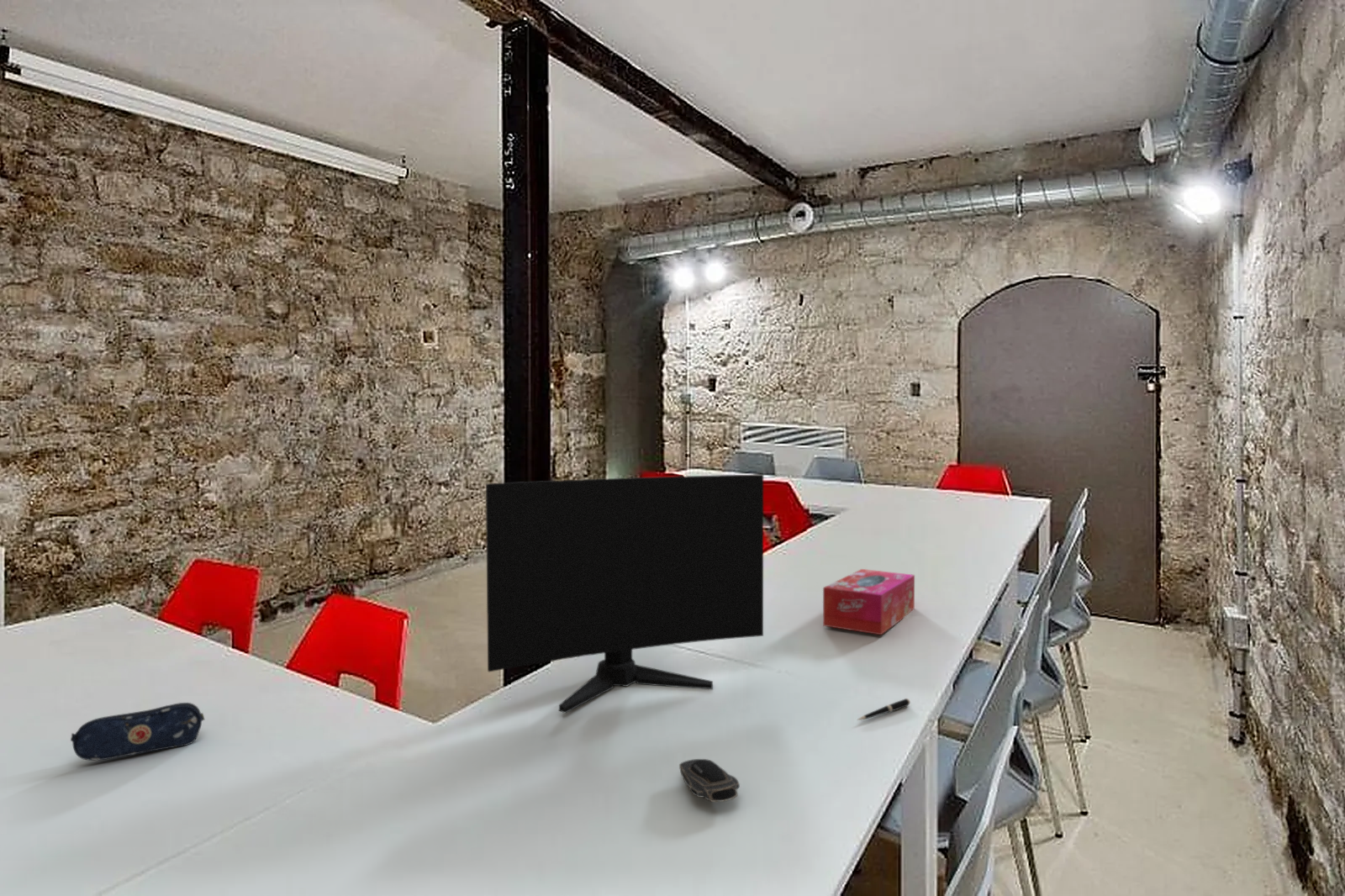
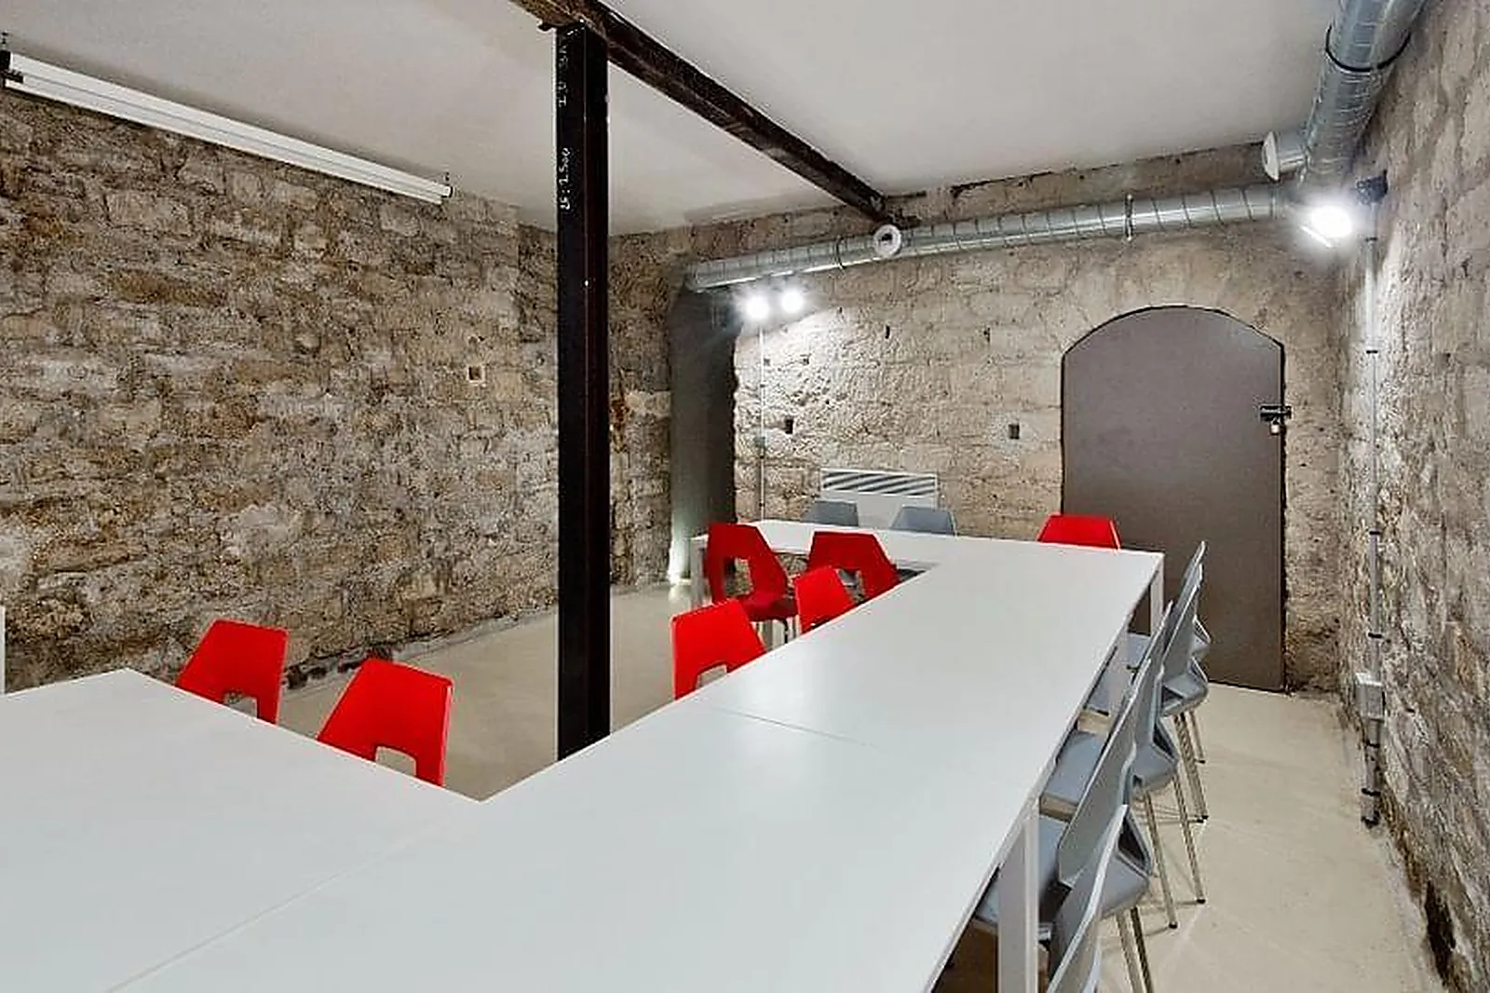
- pen [857,698,911,721]
- computer mouse [678,758,741,803]
- tissue box [822,568,915,635]
- pencil case [70,702,205,762]
- computer monitor [485,473,764,714]
